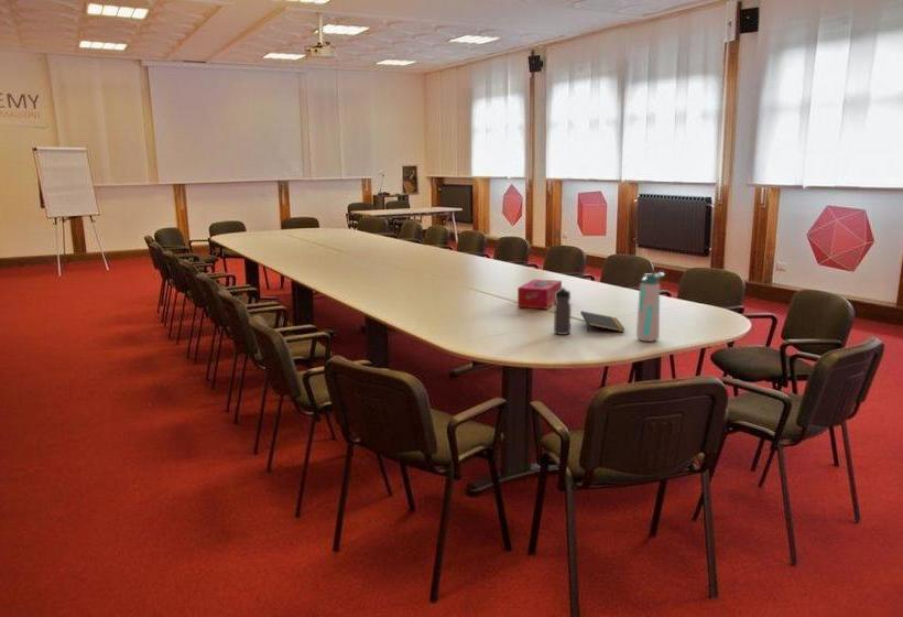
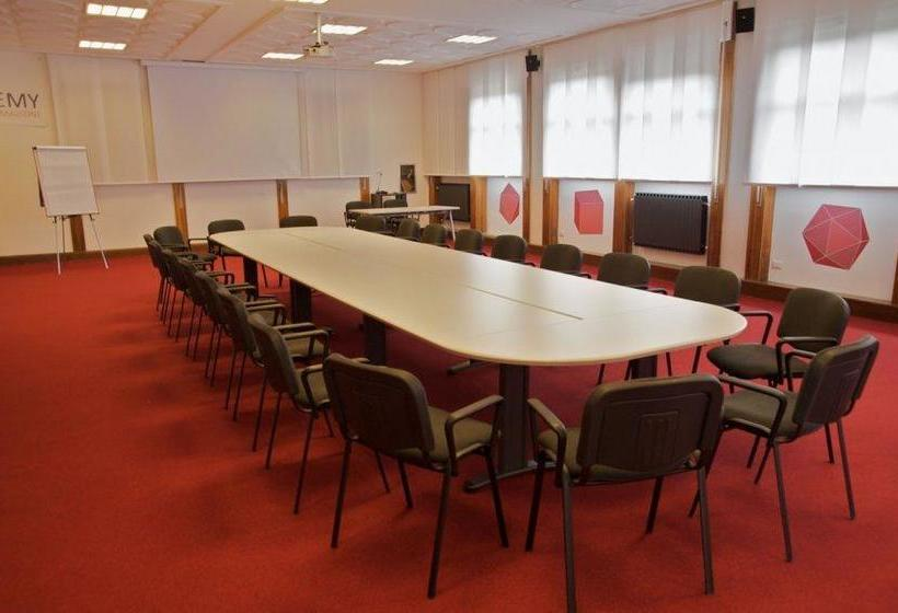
- tissue box [516,279,563,310]
- water bottle [635,271,666,343]
- water bottle [553,286,573,336]
- notepad [579,310,625,334]
